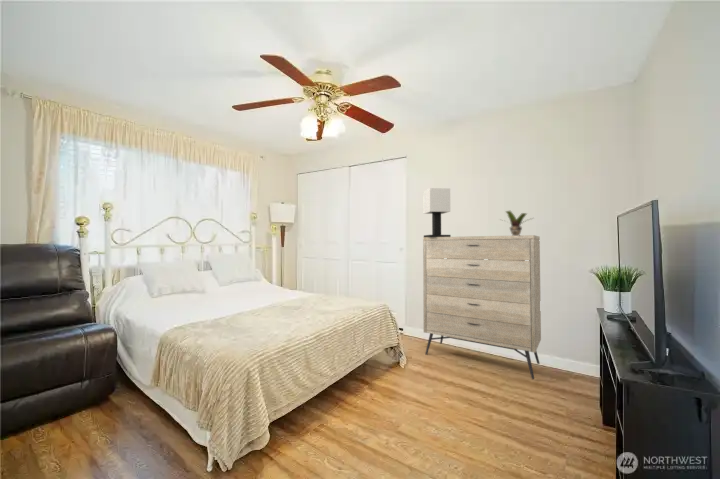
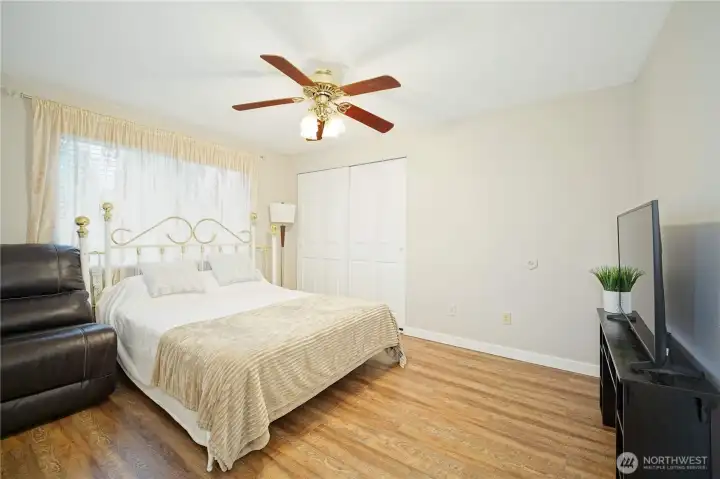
- dresser [422,234,542,380]
- table lamp [422,187,452,237]
- potted plant [498,210,535,236]
